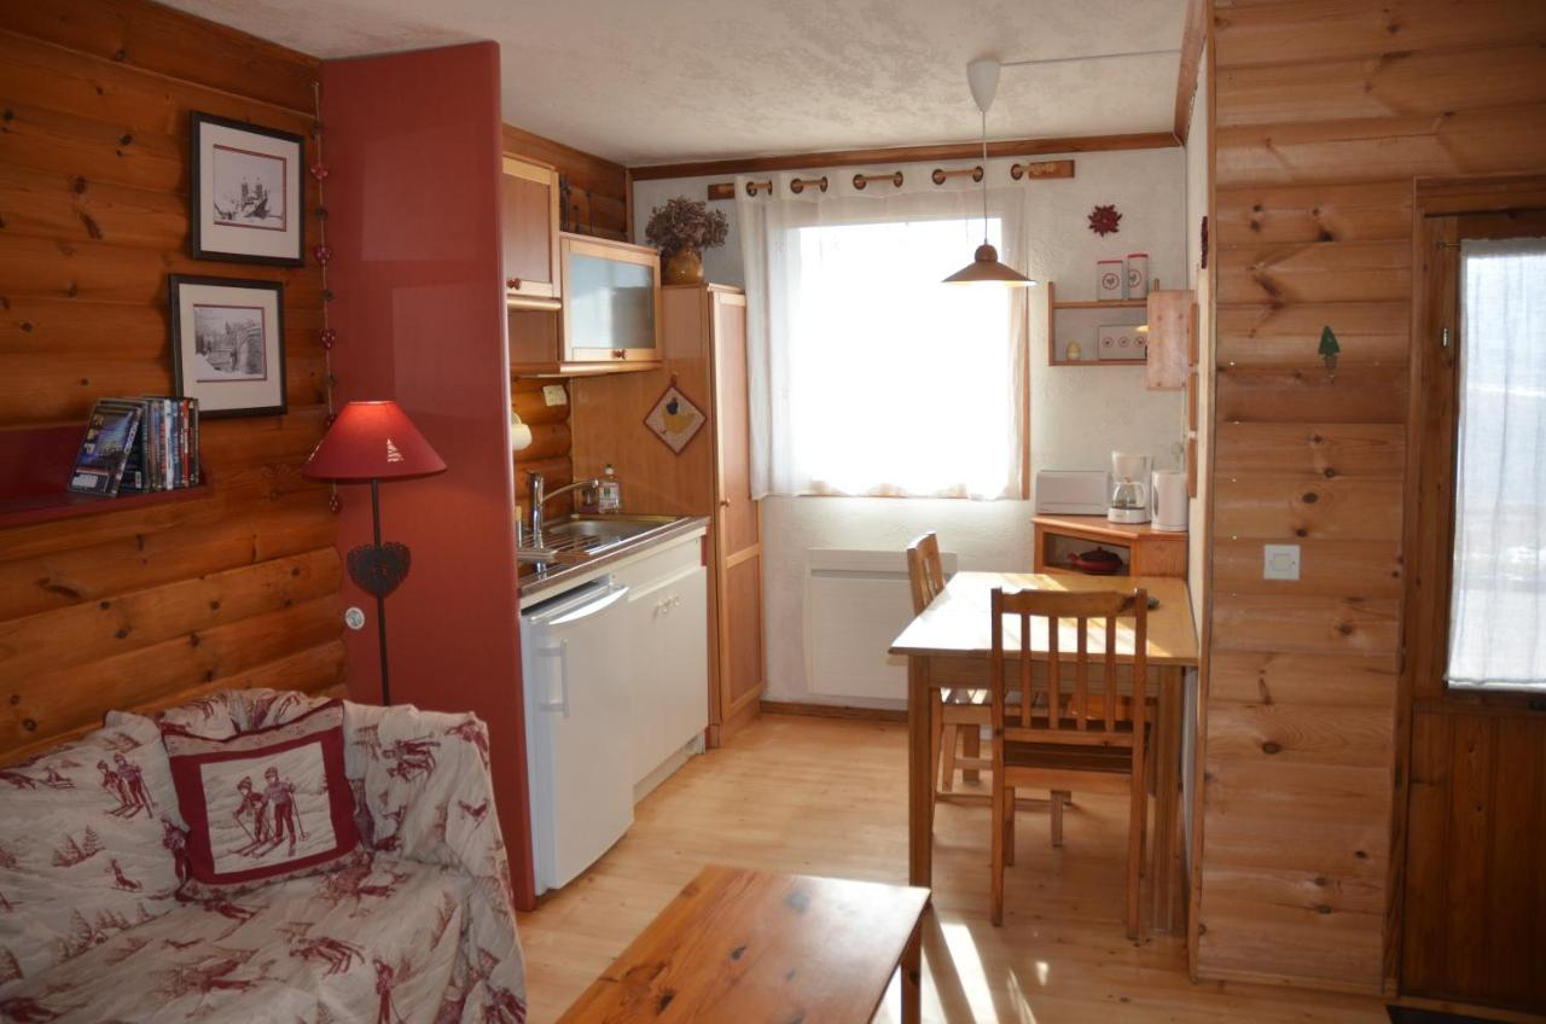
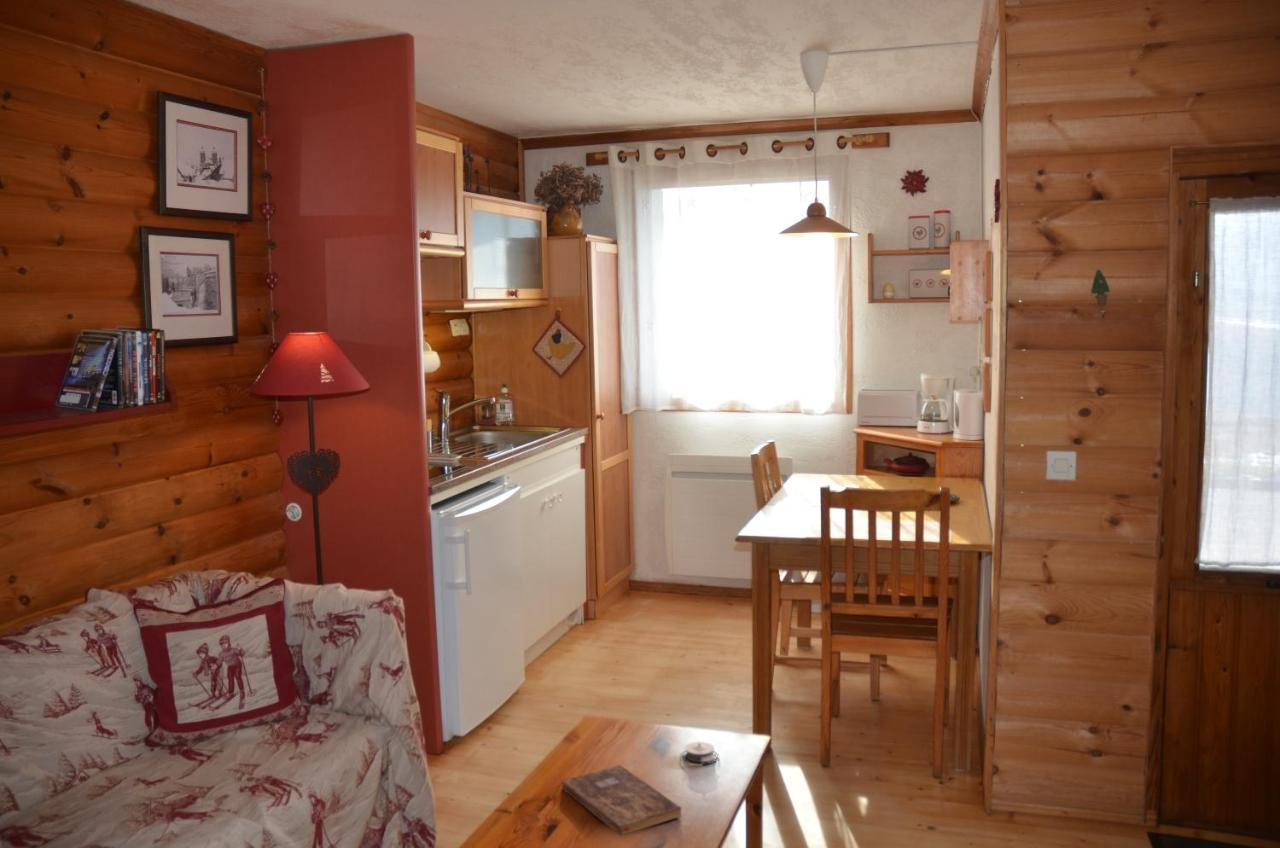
+ architectural model [679,741,720,767]
+ bible [561,764,683,837]
